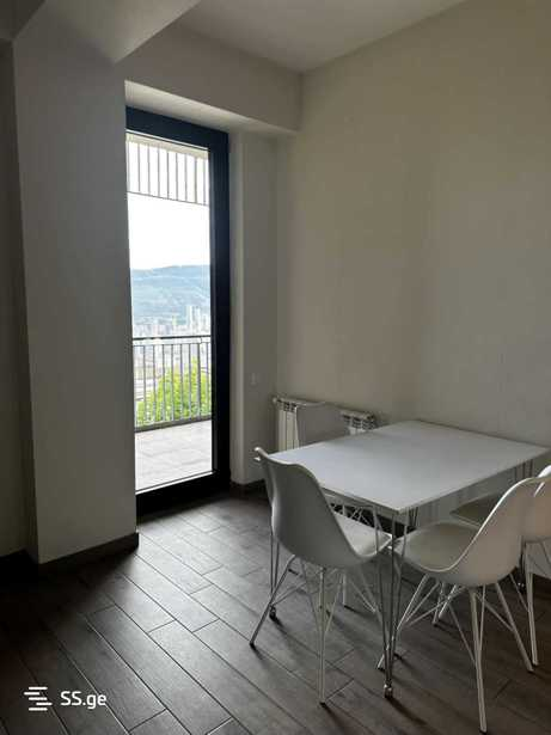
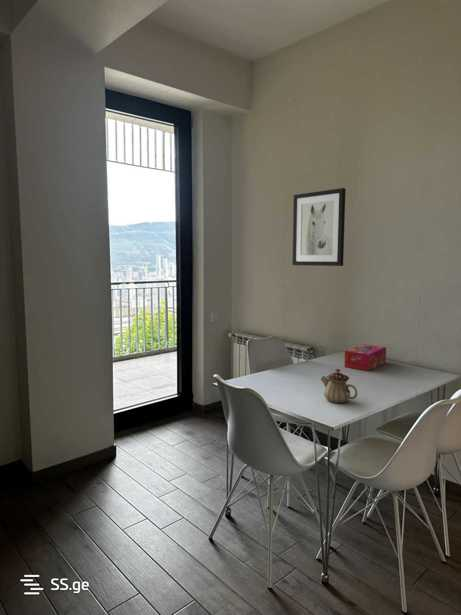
+ teapot [320,368,359,404]
+ tissue box [343,343,387,372]
+ wall art [292,187,347,267]
